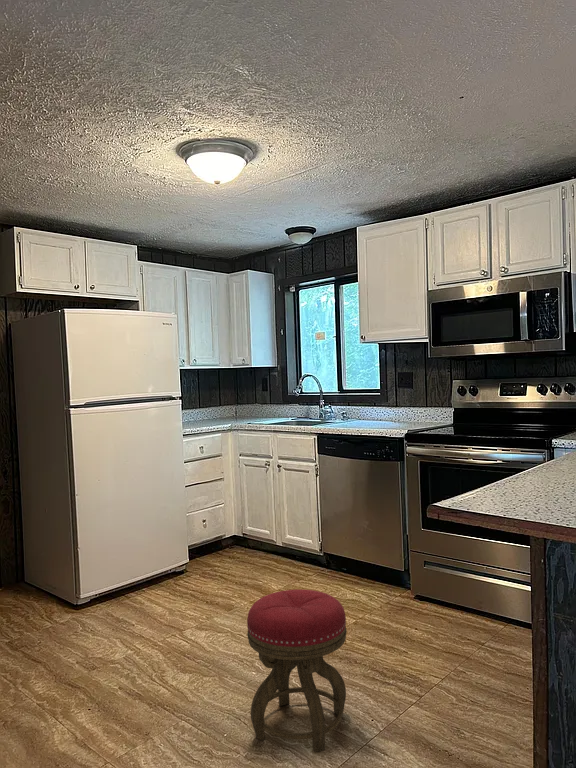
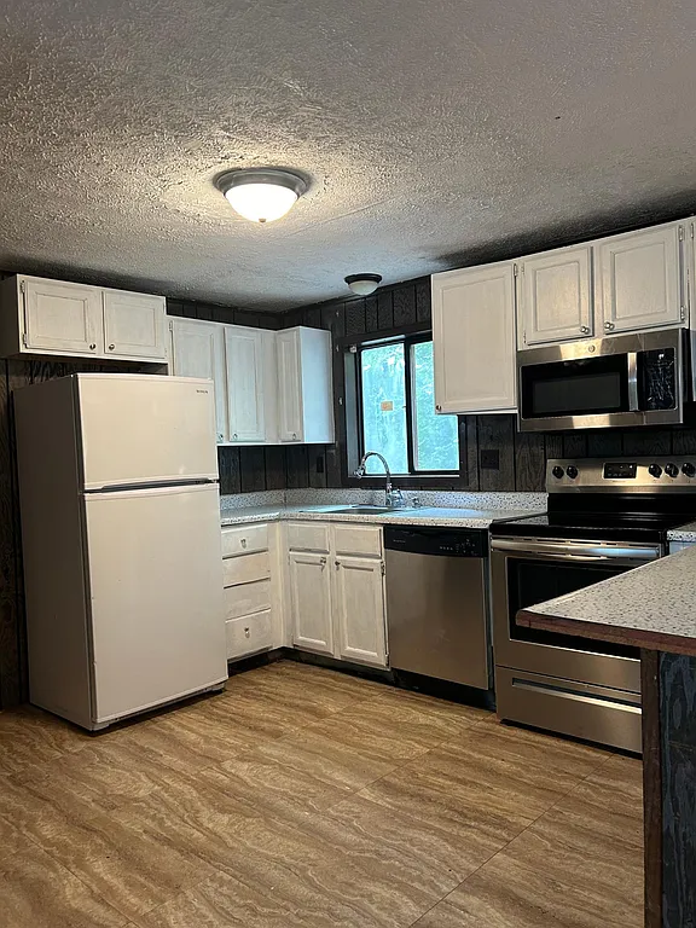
- stool [246,588,348,753]
